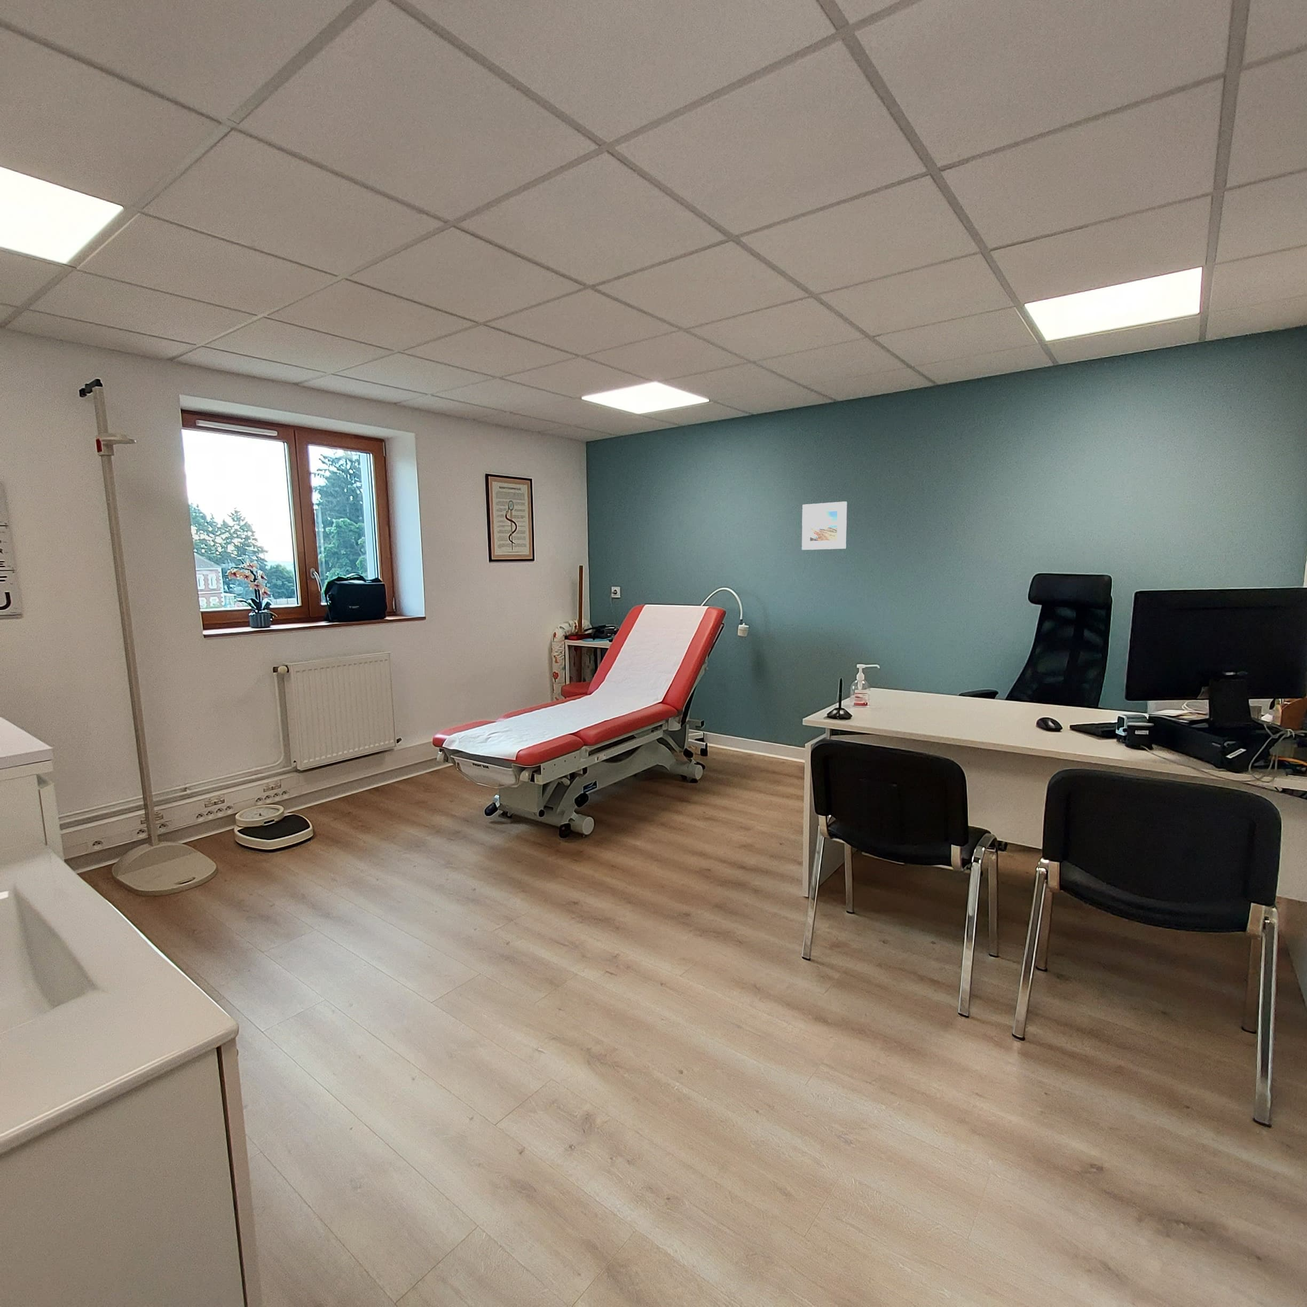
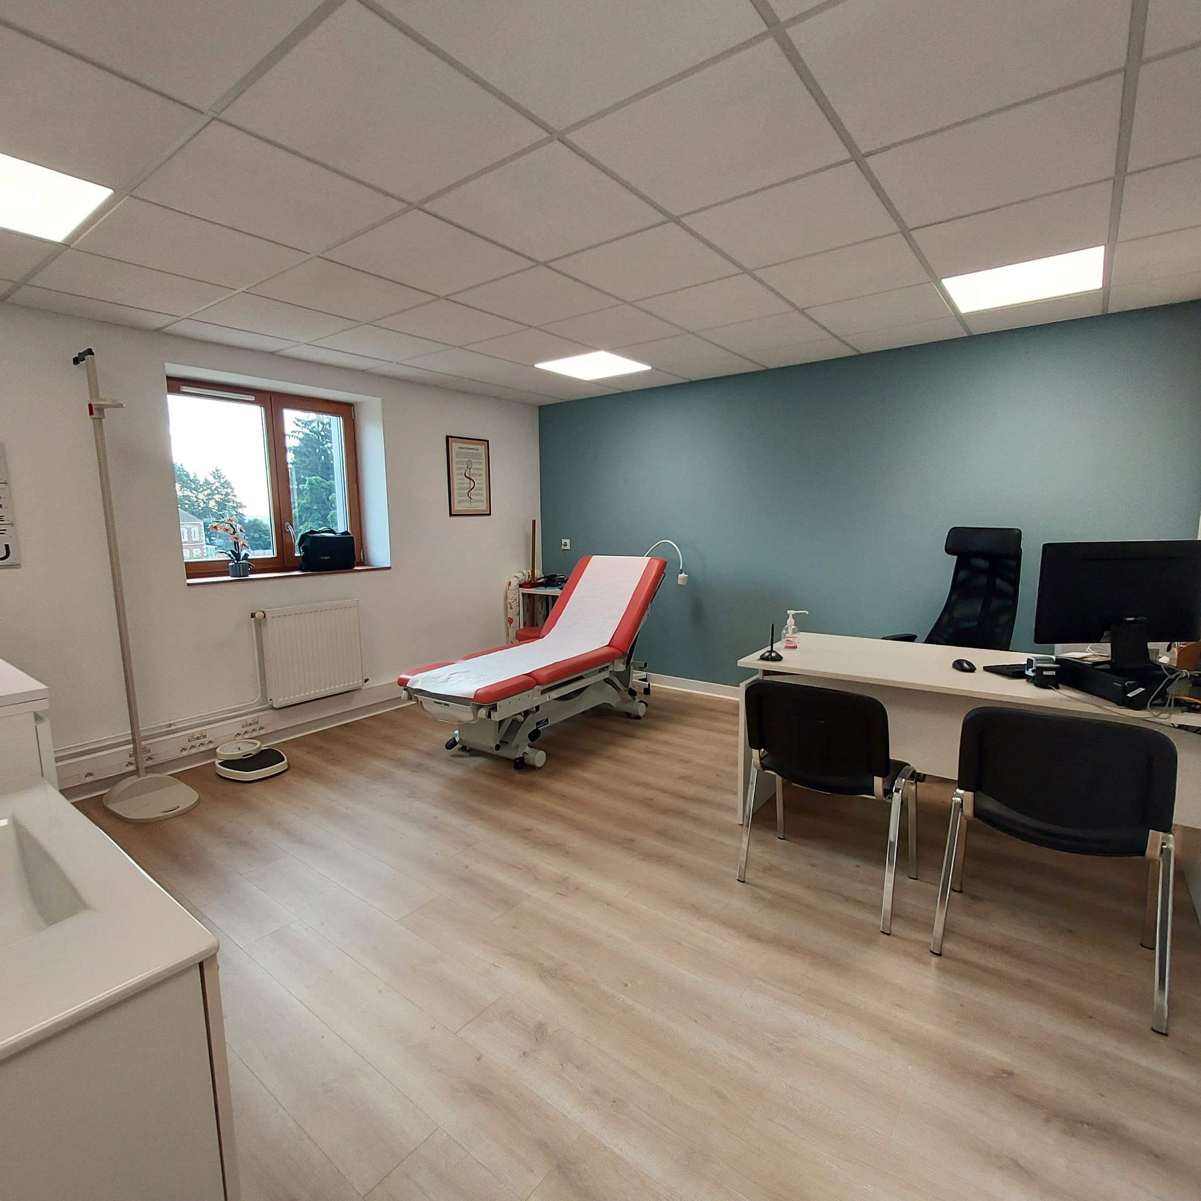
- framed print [802,500,847,551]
